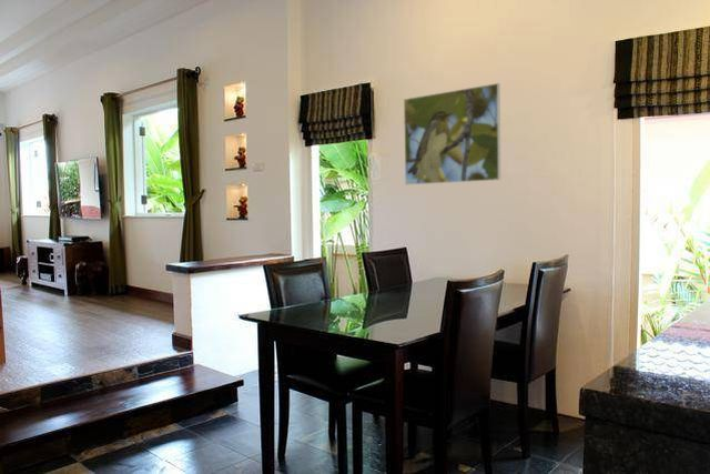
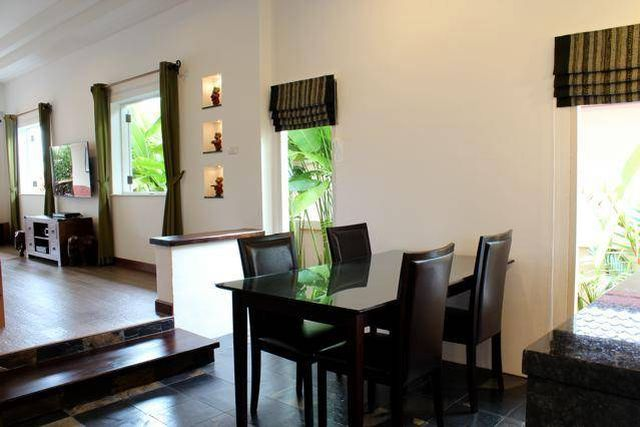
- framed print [403,82,501,185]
